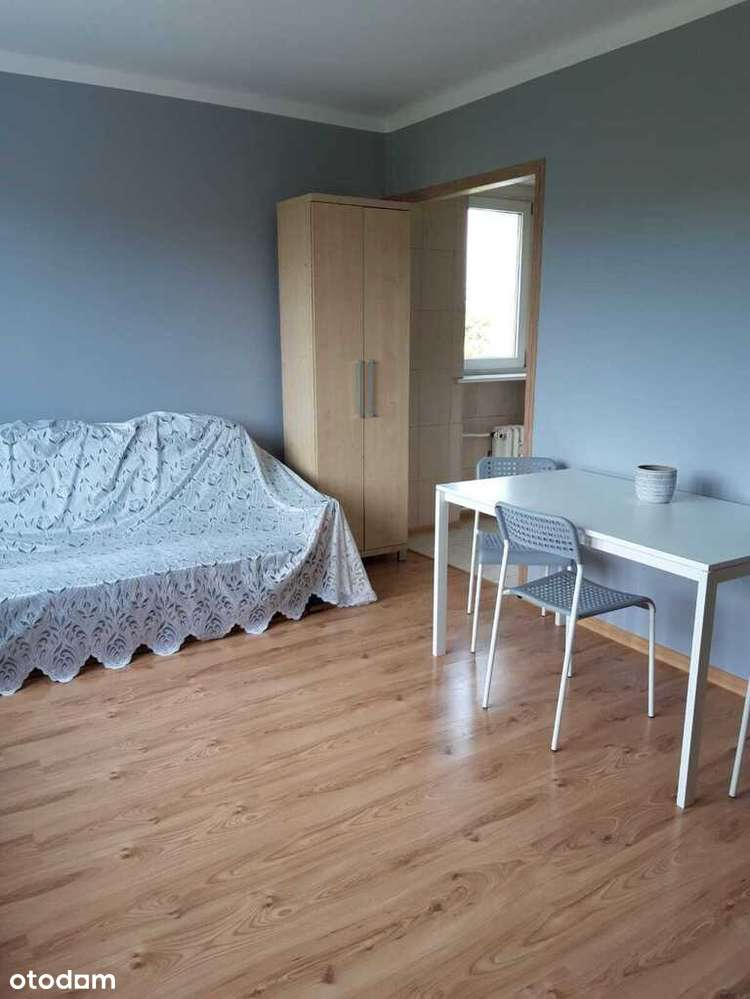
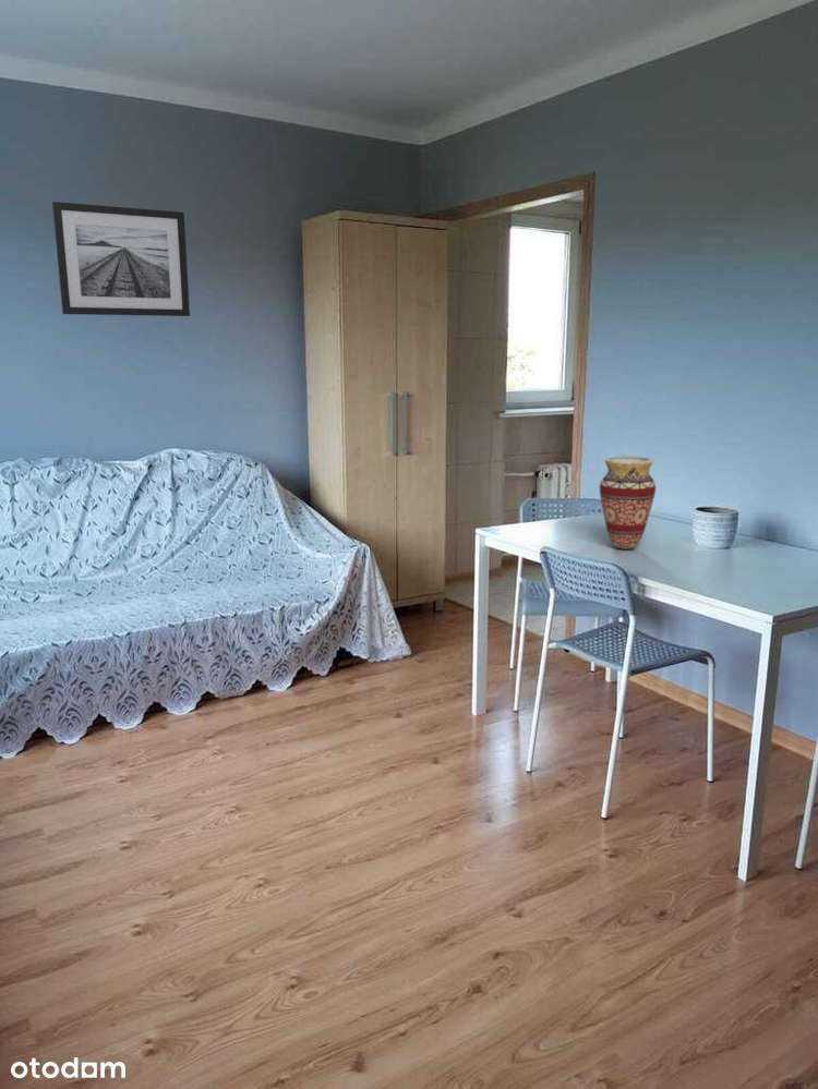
+ wall art [51,201,191,317]
+ vase [599,456,657,550]
